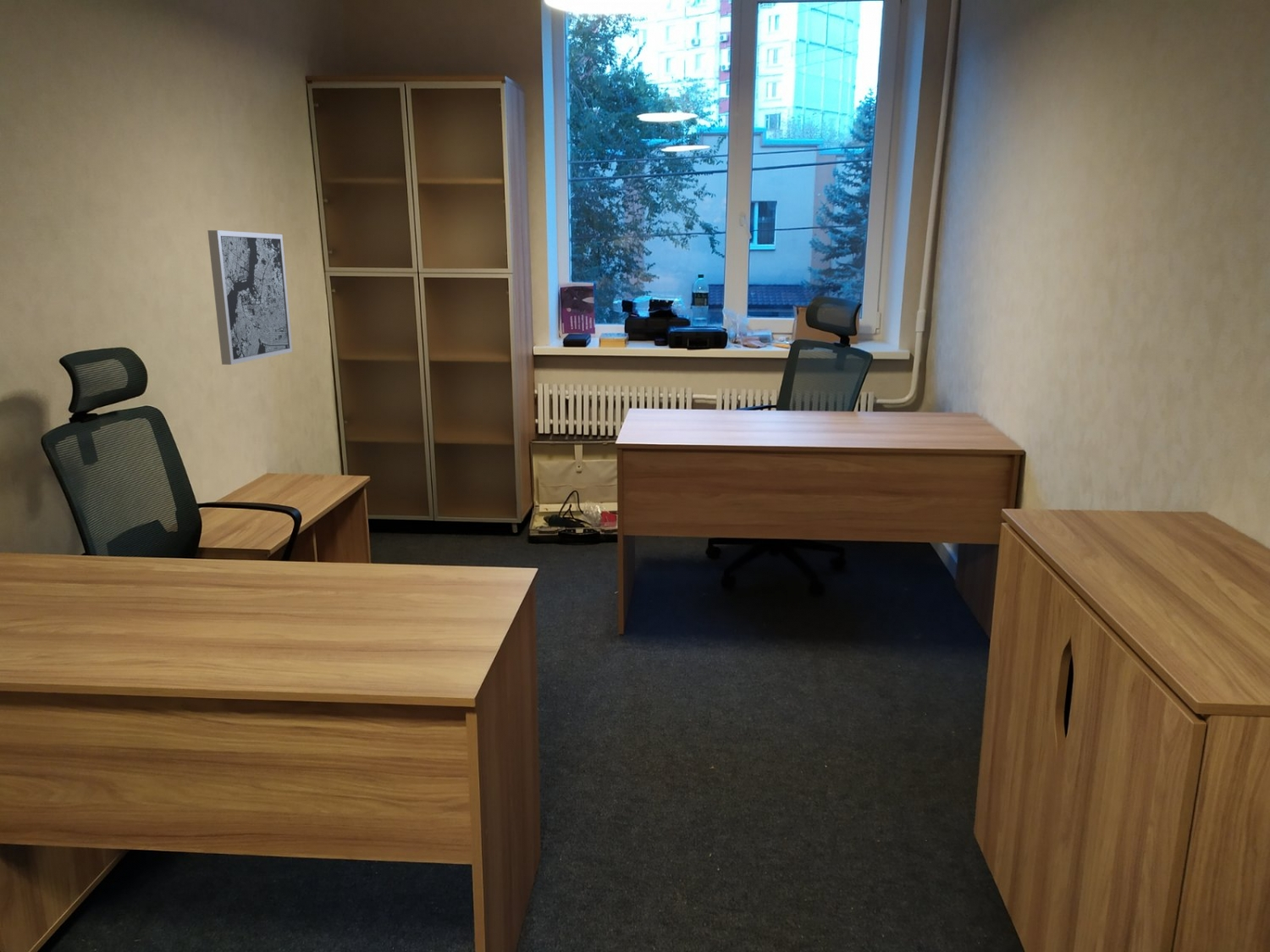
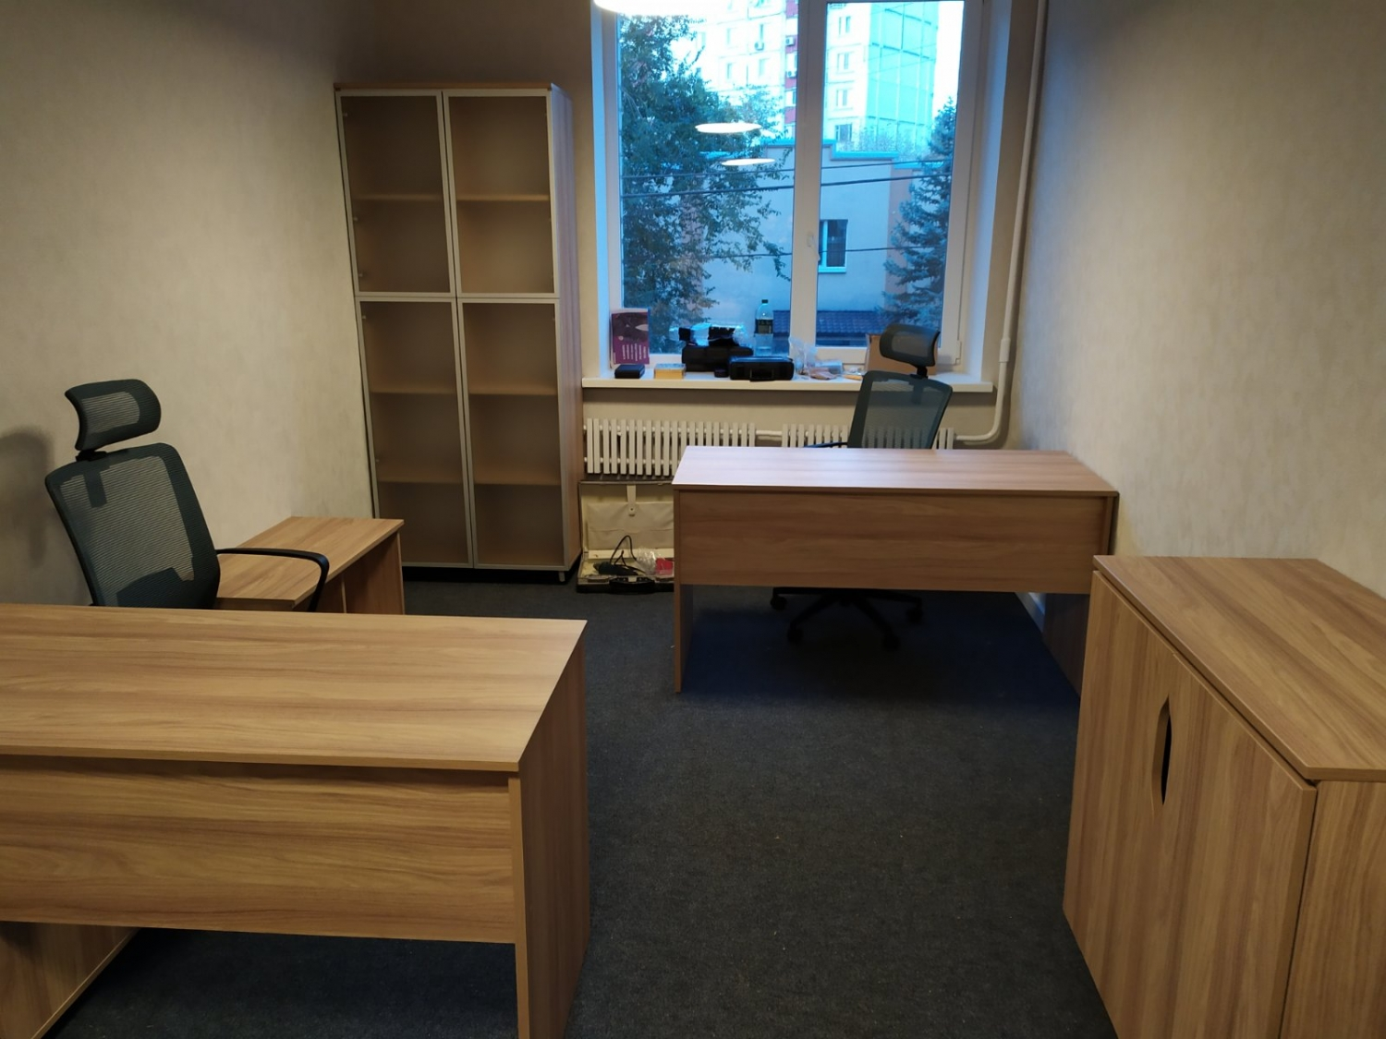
- wall art [207,229,293,366]
